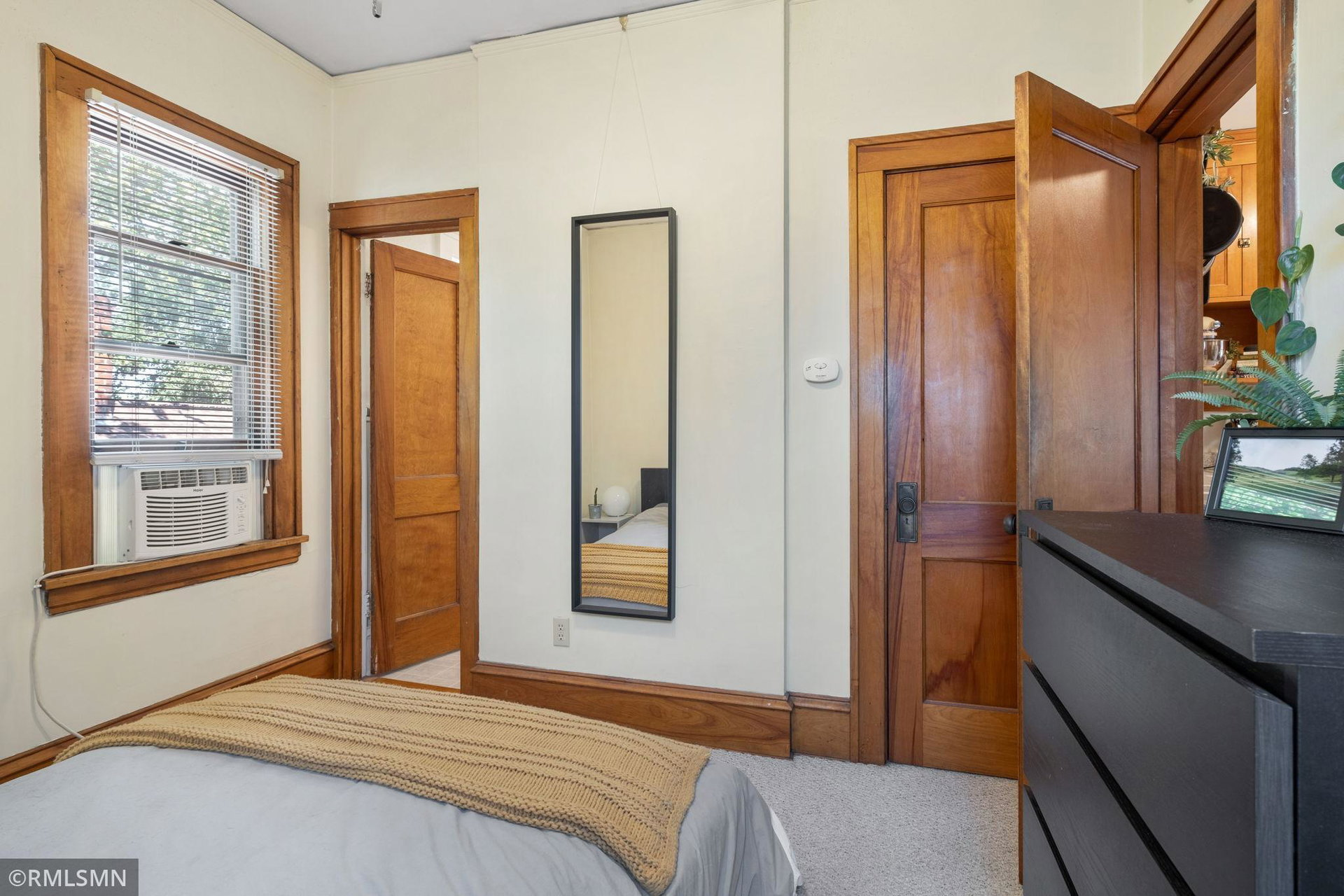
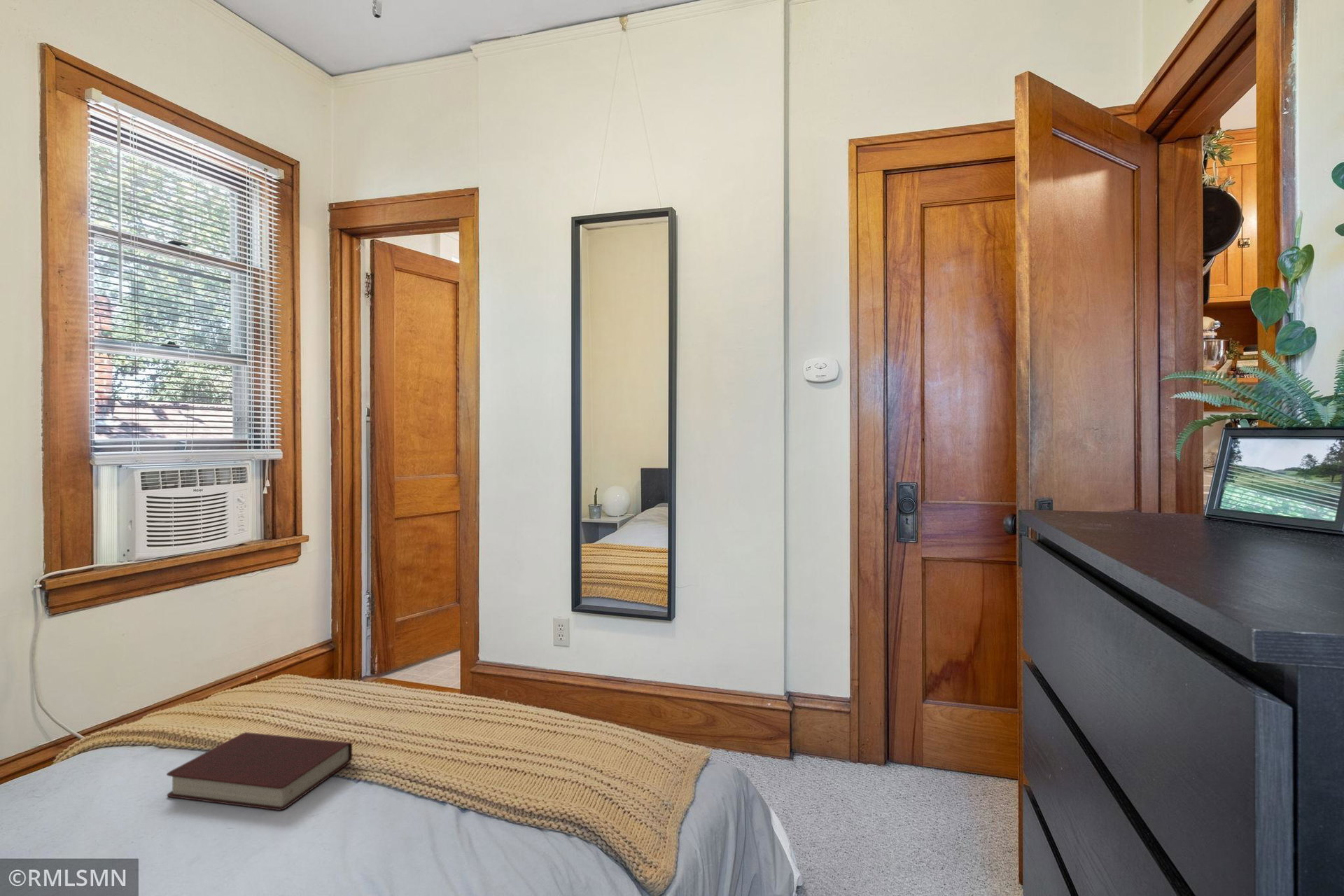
+ book [166,731,353,811]
